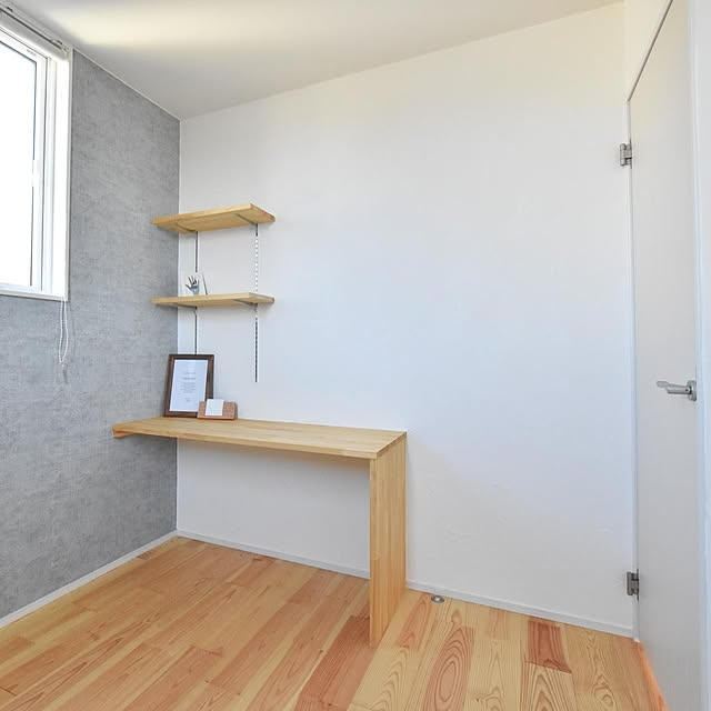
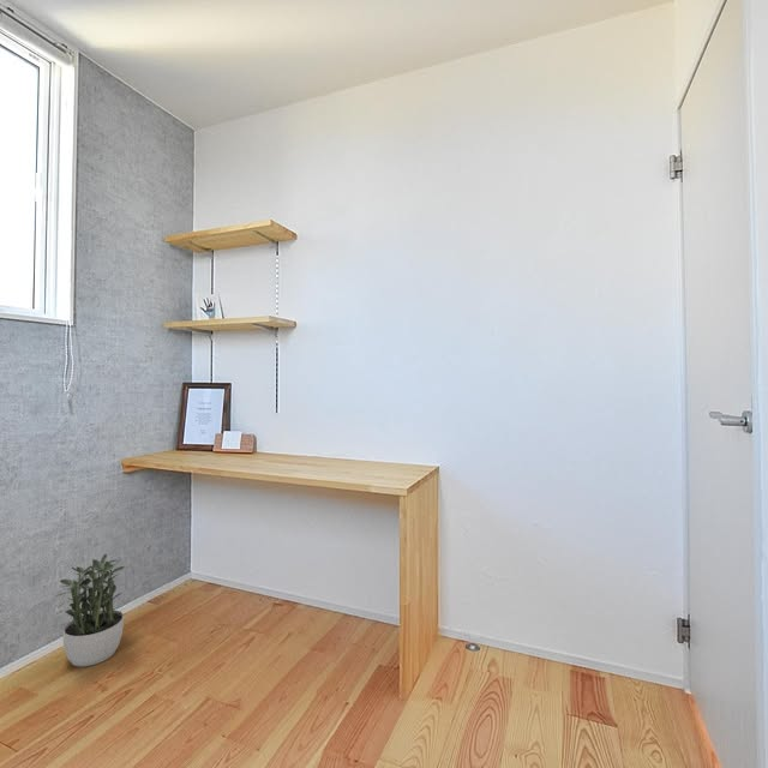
+ potted plant [55,553,126,667]
